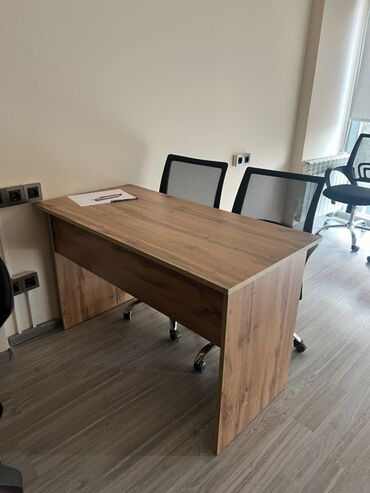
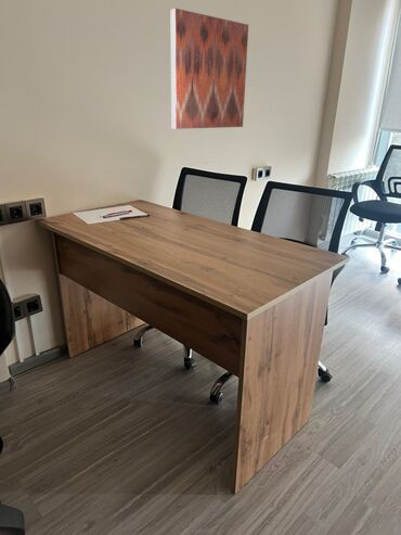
+ wall art [170,8,249,130]
